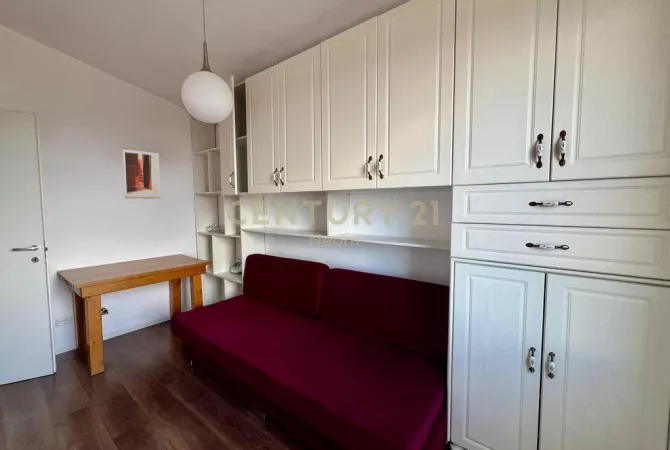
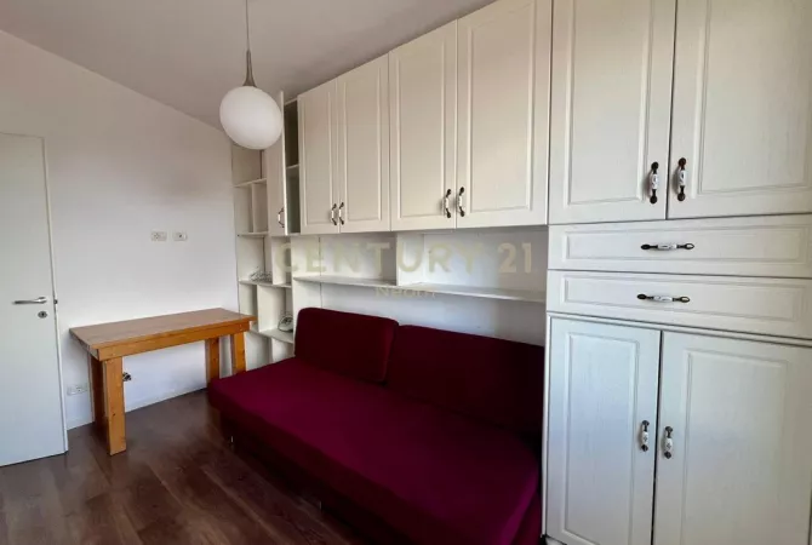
- wall art [122,147,162,199]
